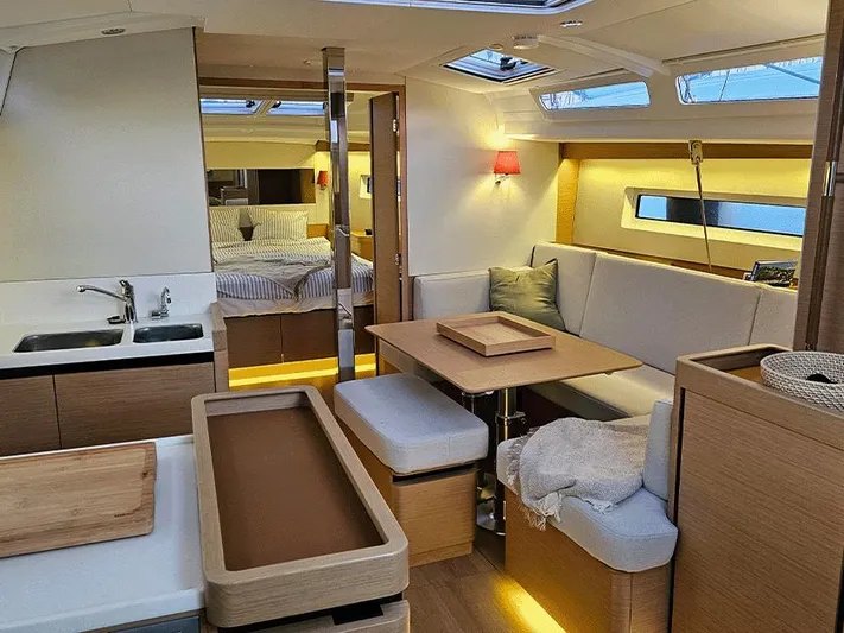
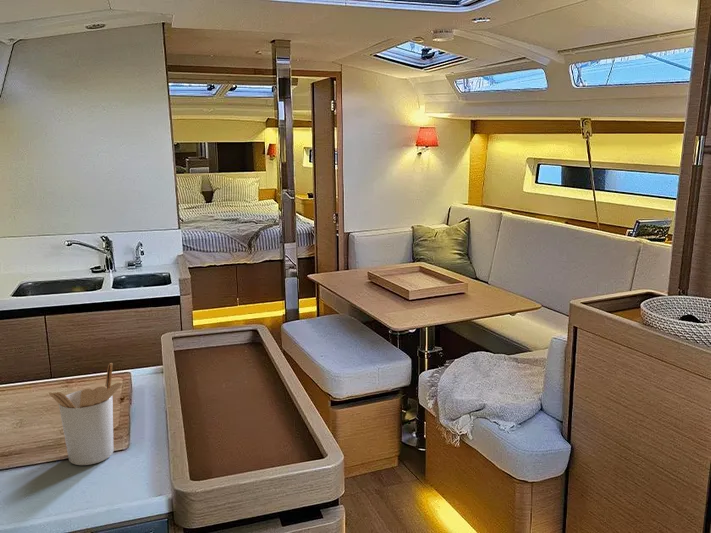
+ utensil holder [48,362,123,466]
